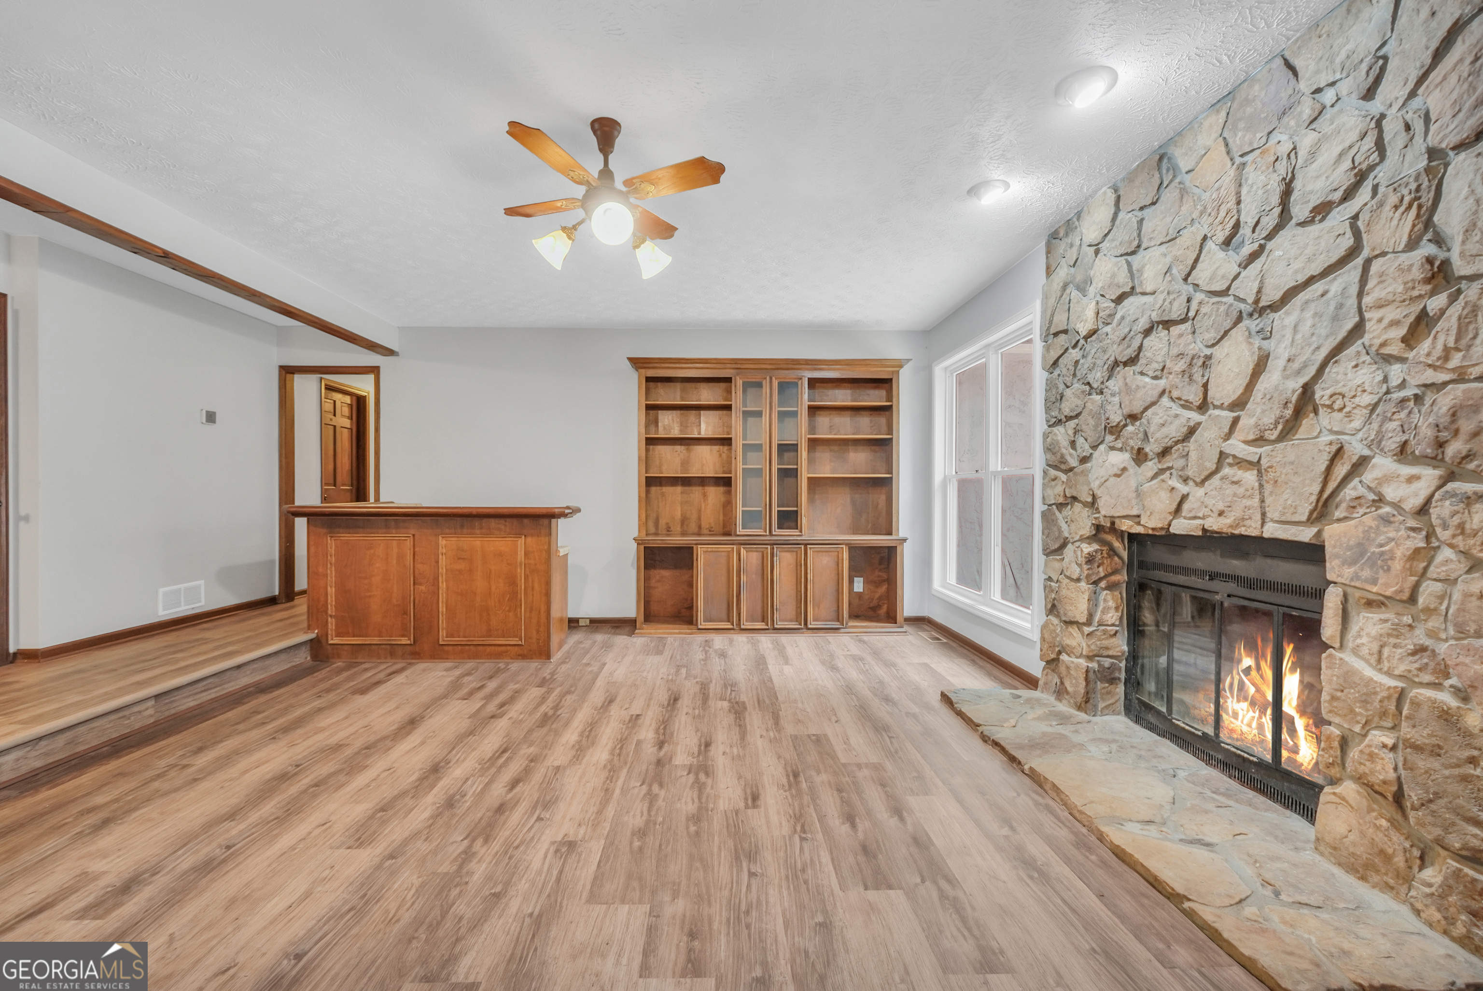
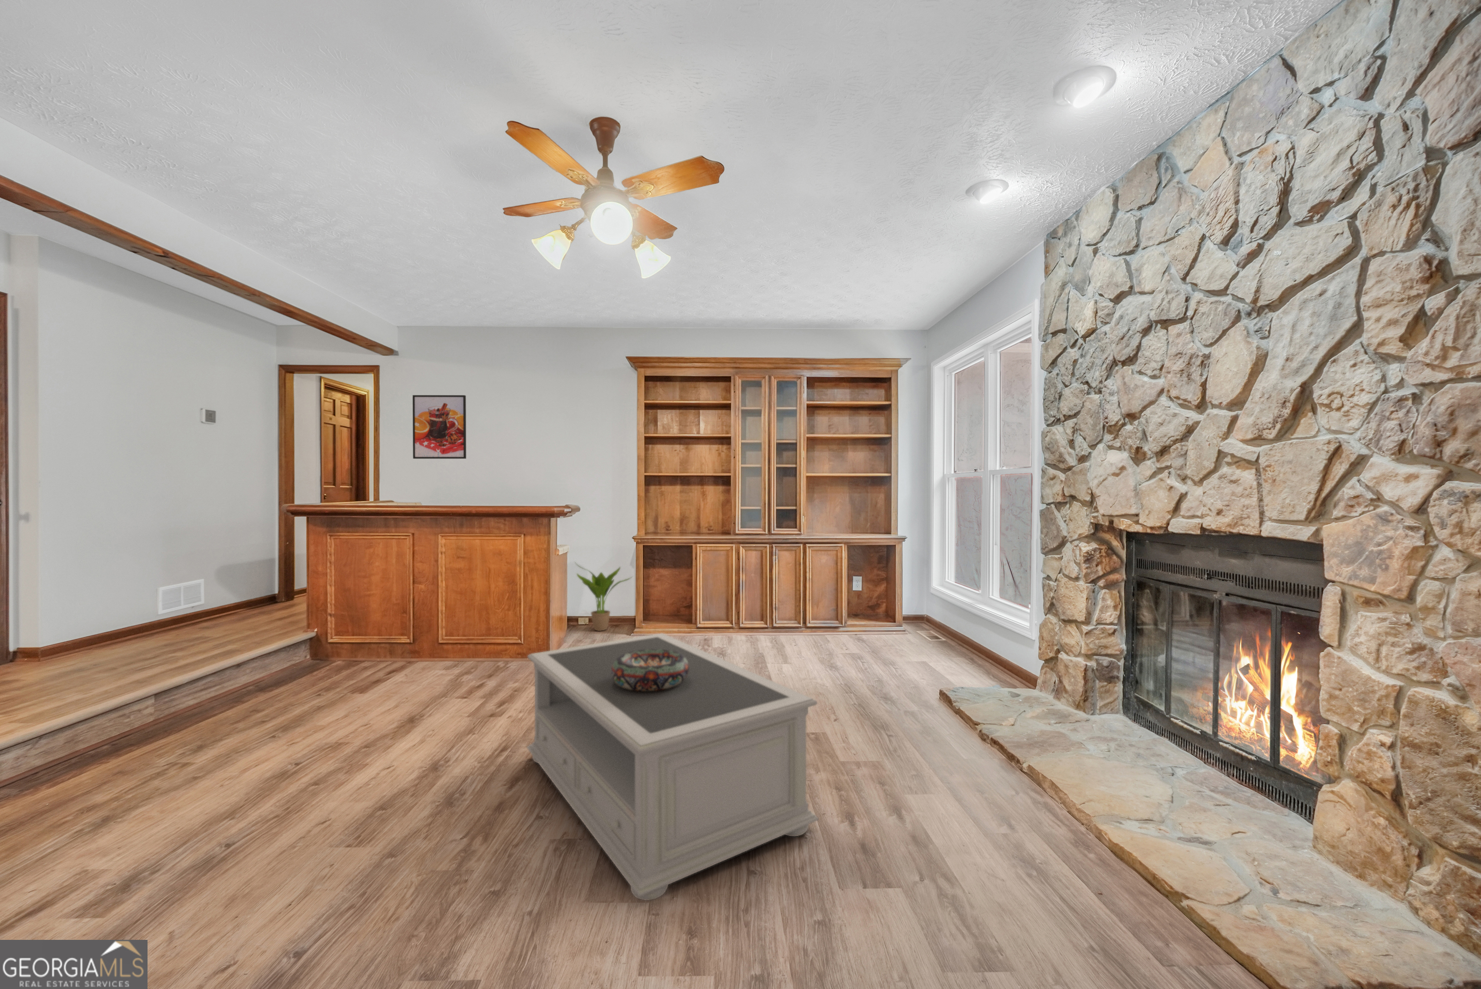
+ coffee table [527,632,819,901]
+ decorative bowl [612,649,689,691]
+ potted plant [573,561,633,631]
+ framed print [412,394,467,459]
